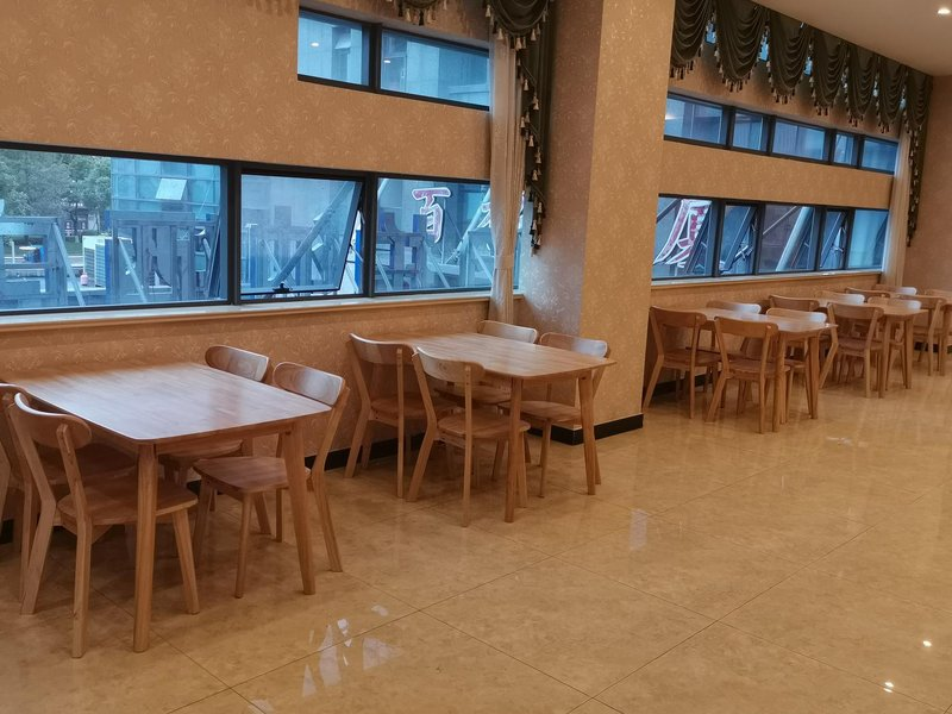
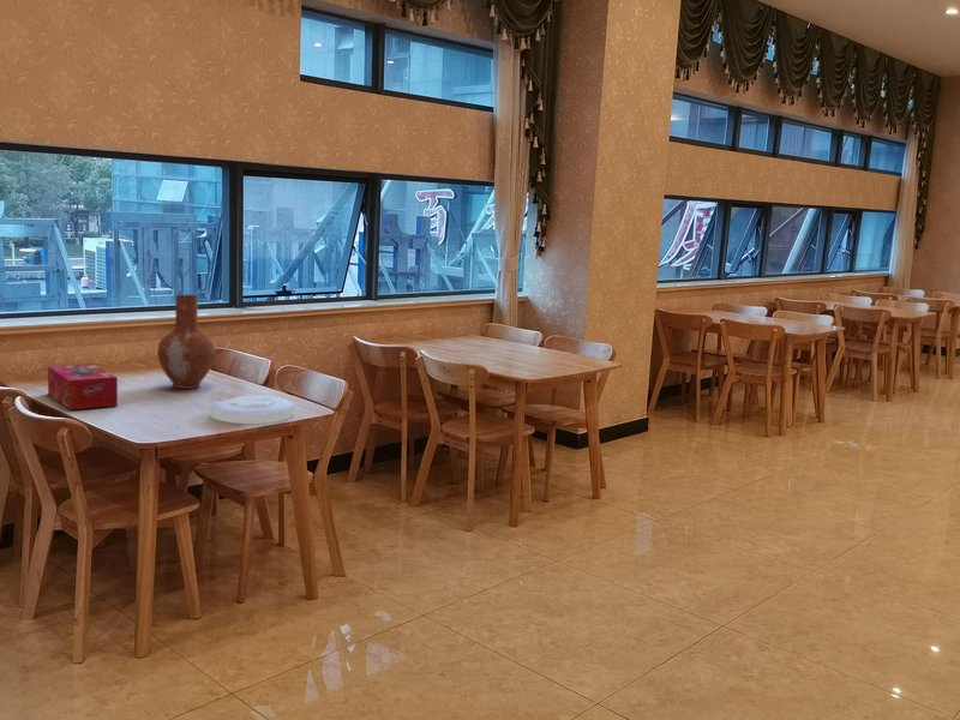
+ tissue box [47,362,119,410]
+ plate [209,395,295,425]
+ vase [156,294,216,390]
